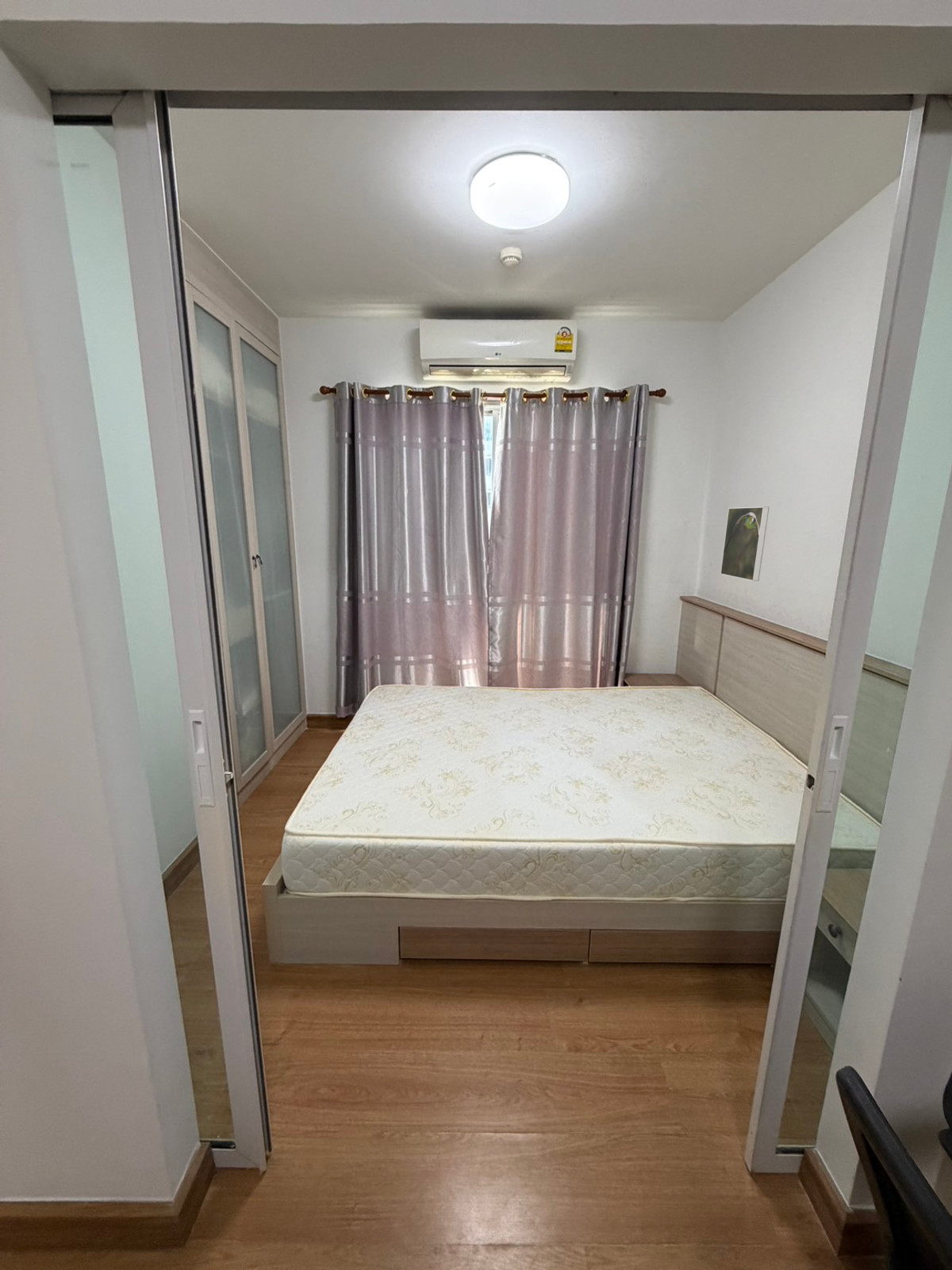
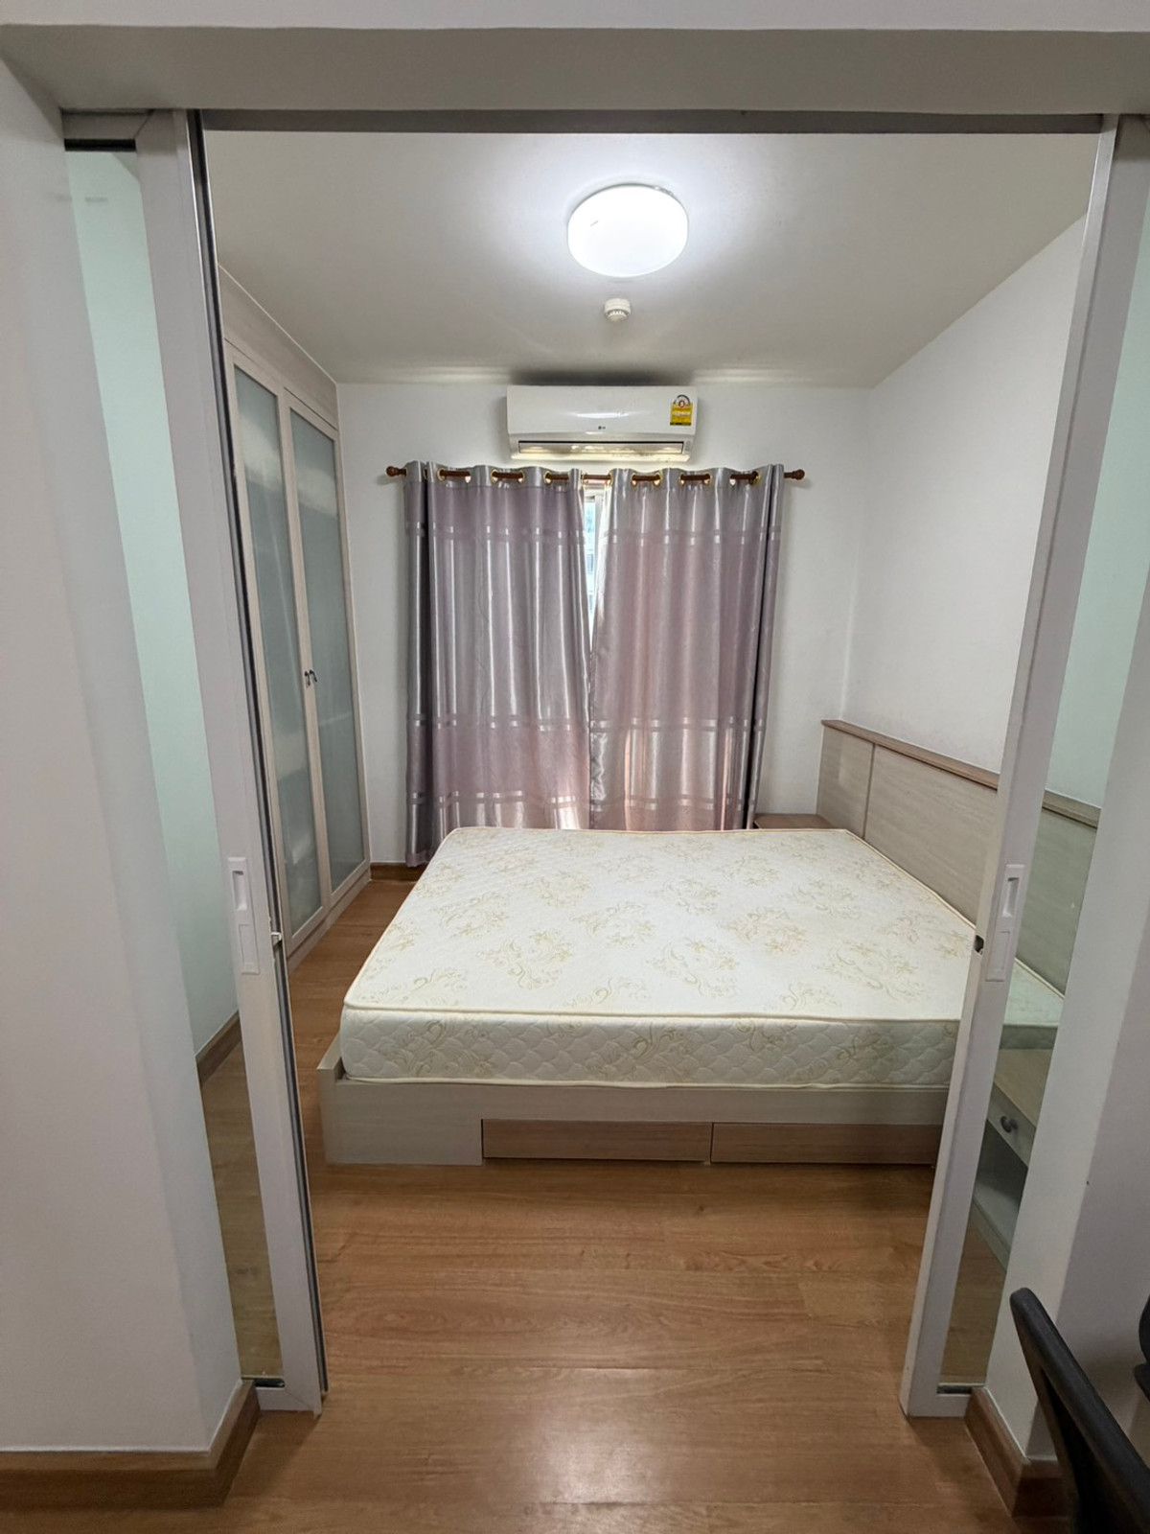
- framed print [720,506,770,582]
